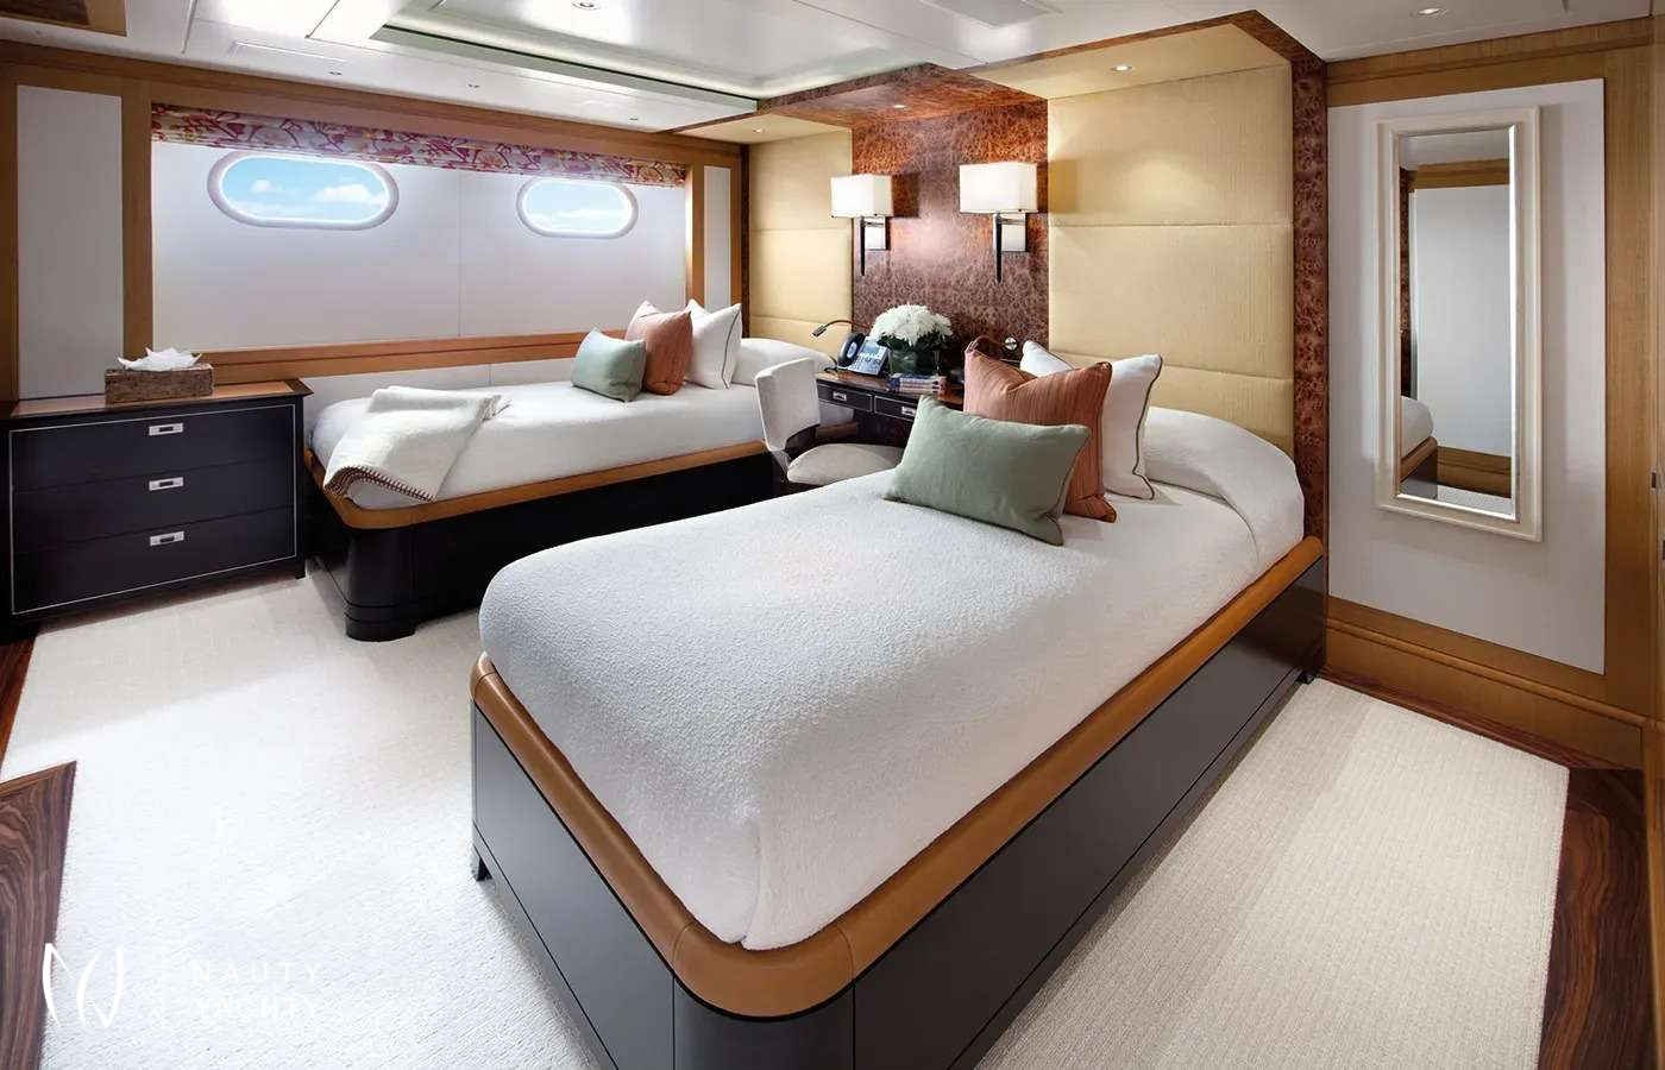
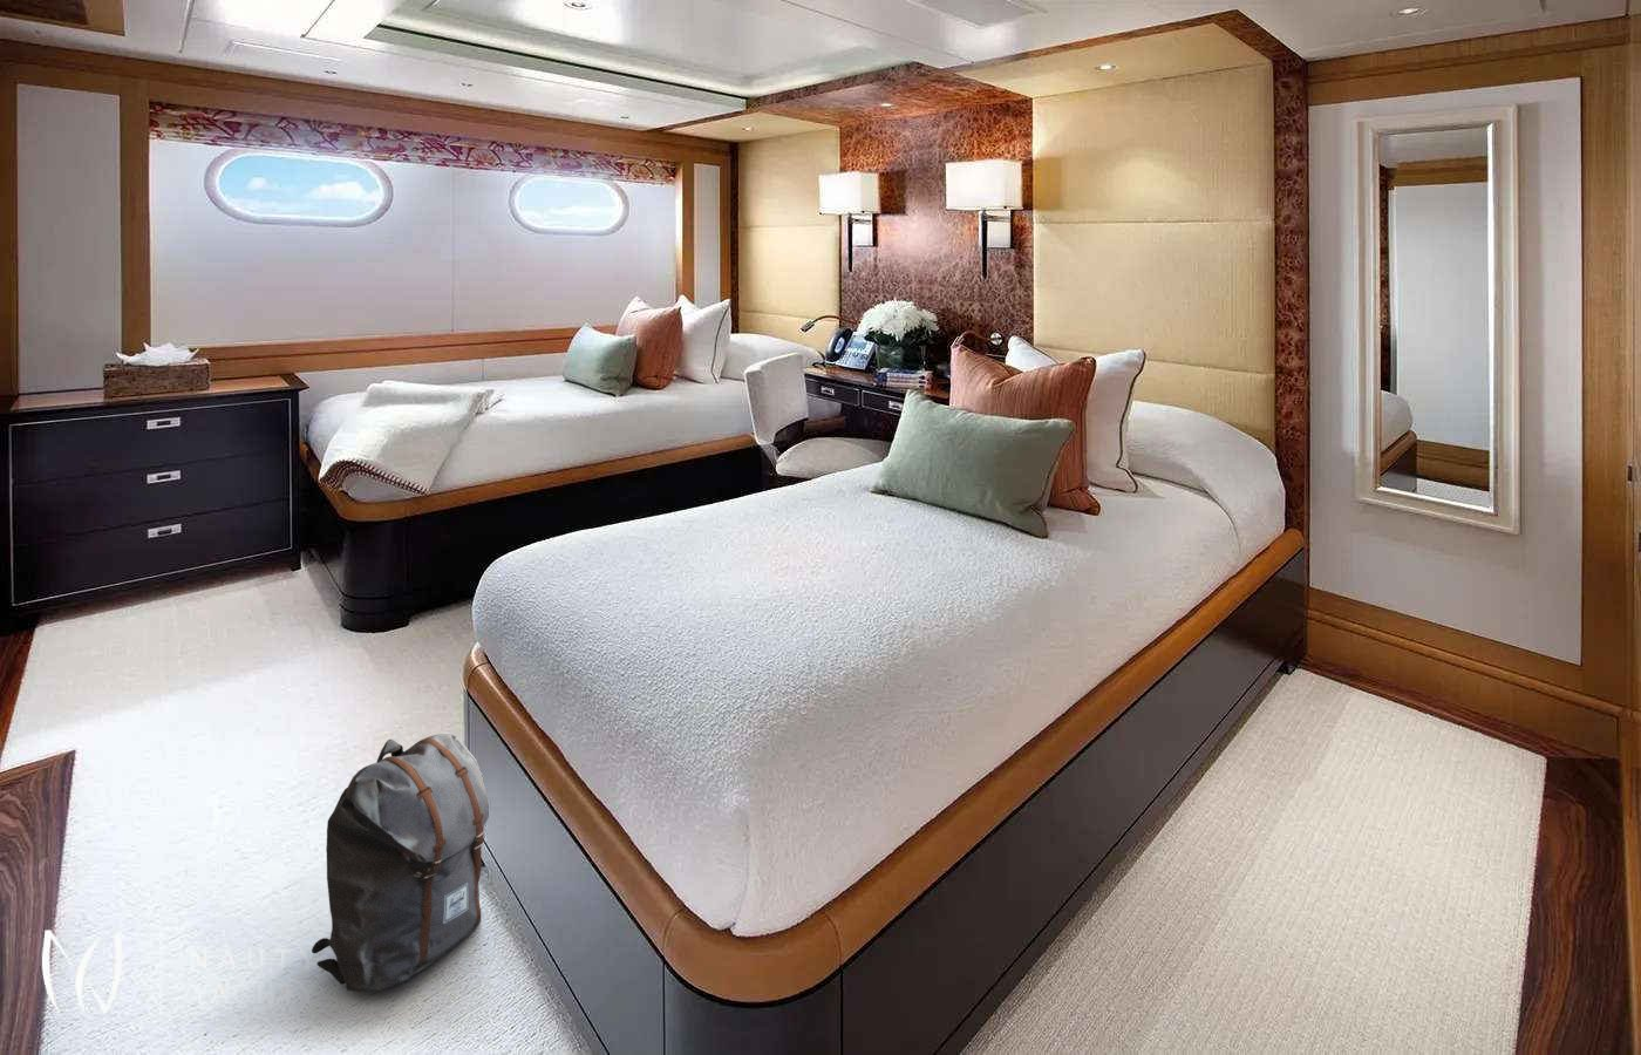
+ backpack [311,733,490,993]
